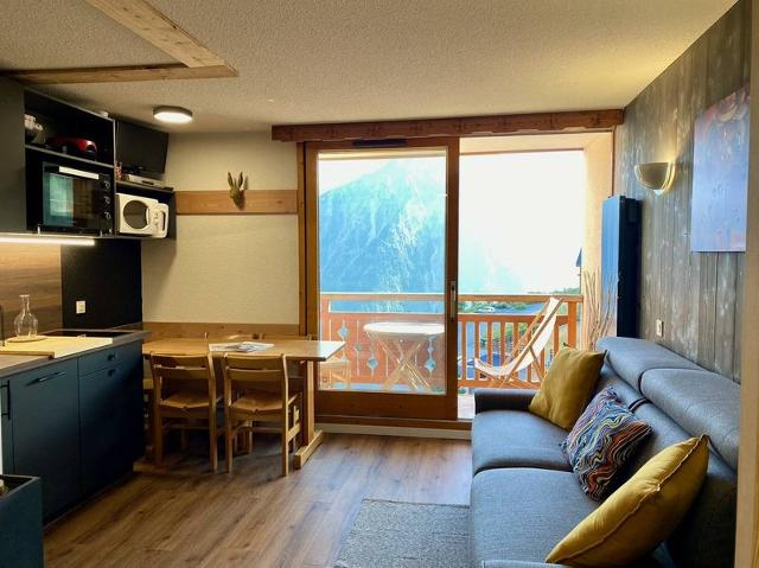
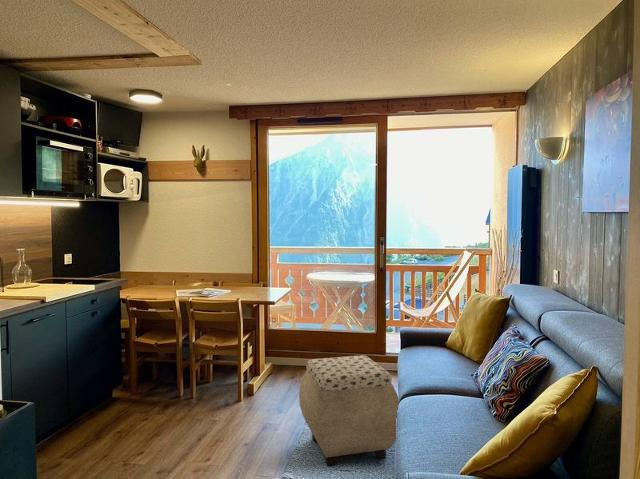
+ ottoman [298,354,400,467]
